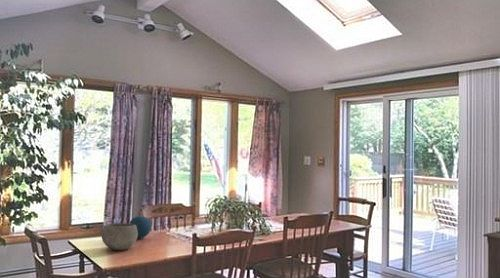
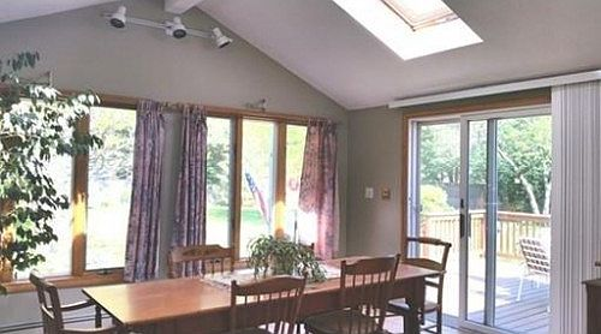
- decorative orb [128,215,152,239]
- bowl [100,222,138,251]
